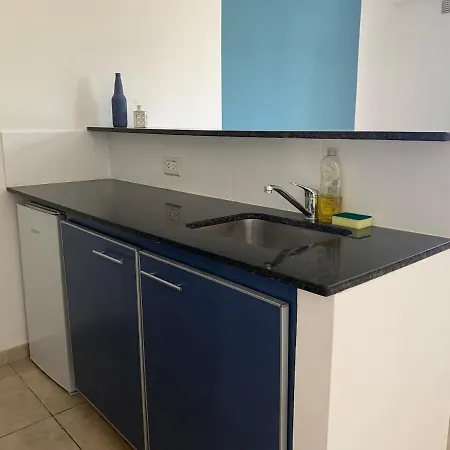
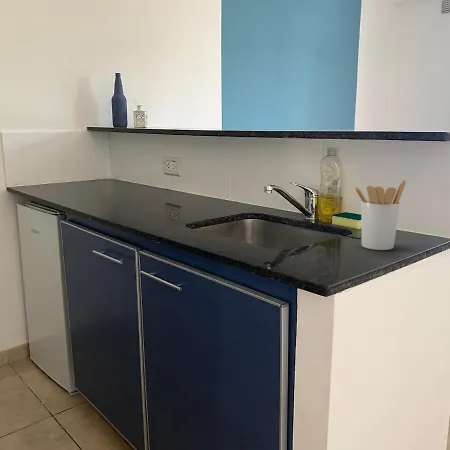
+ utensil holder [354,179,406,251]
